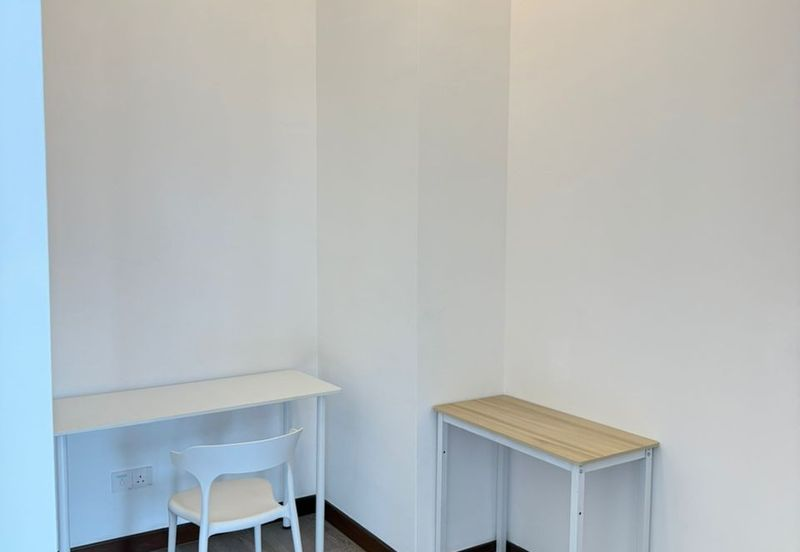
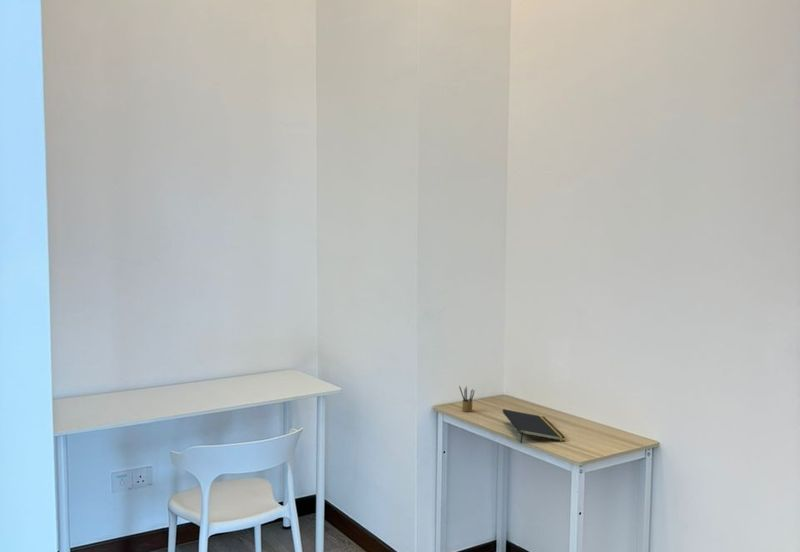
+ notepad [502,408,567,444]
+ pencil box [458,385,476,413]
